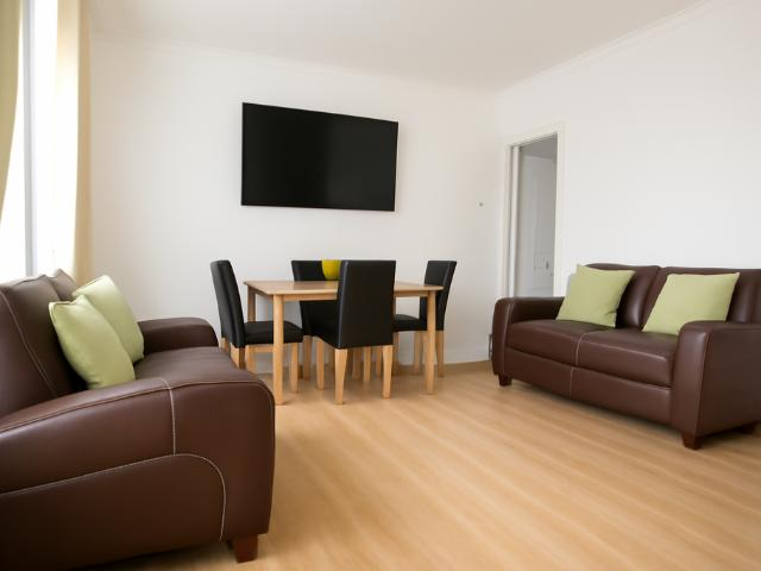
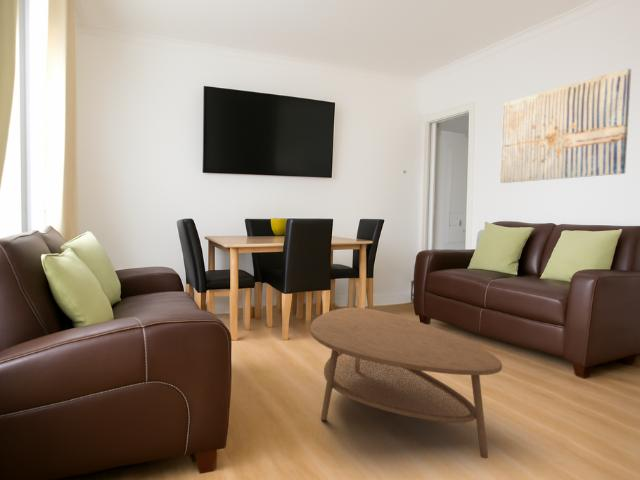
+ wall art [499,68,632,184]
+ coffee table [309,307,503,459]
